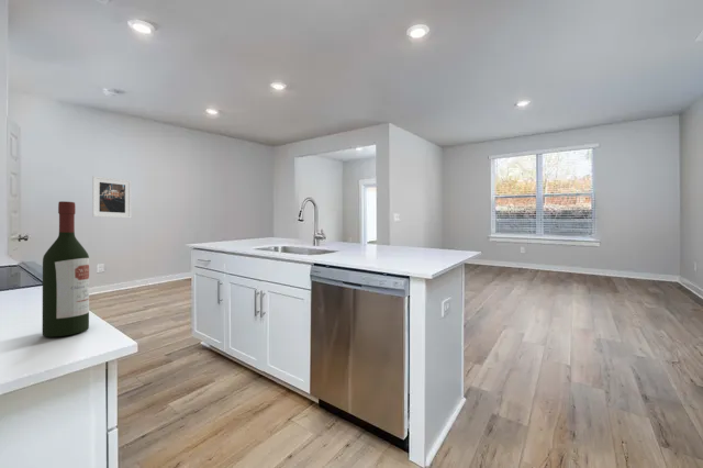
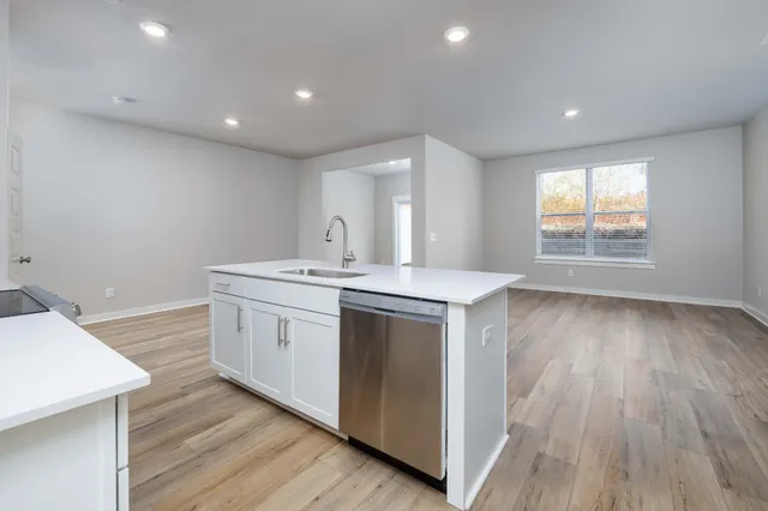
- wine bottle [42,200,90,337]
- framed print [91,175,132,220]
